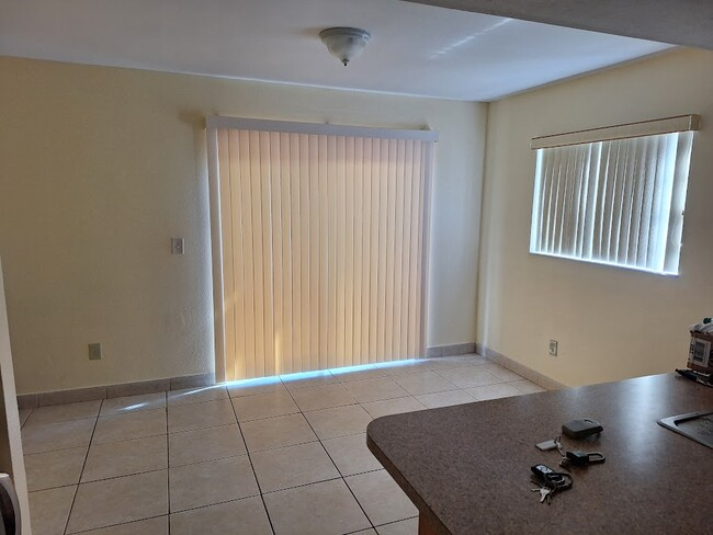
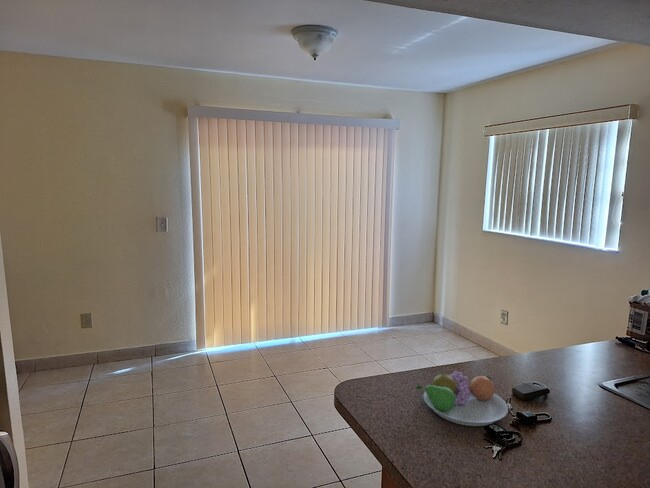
+ fruit bowl [415,367,509,427]
